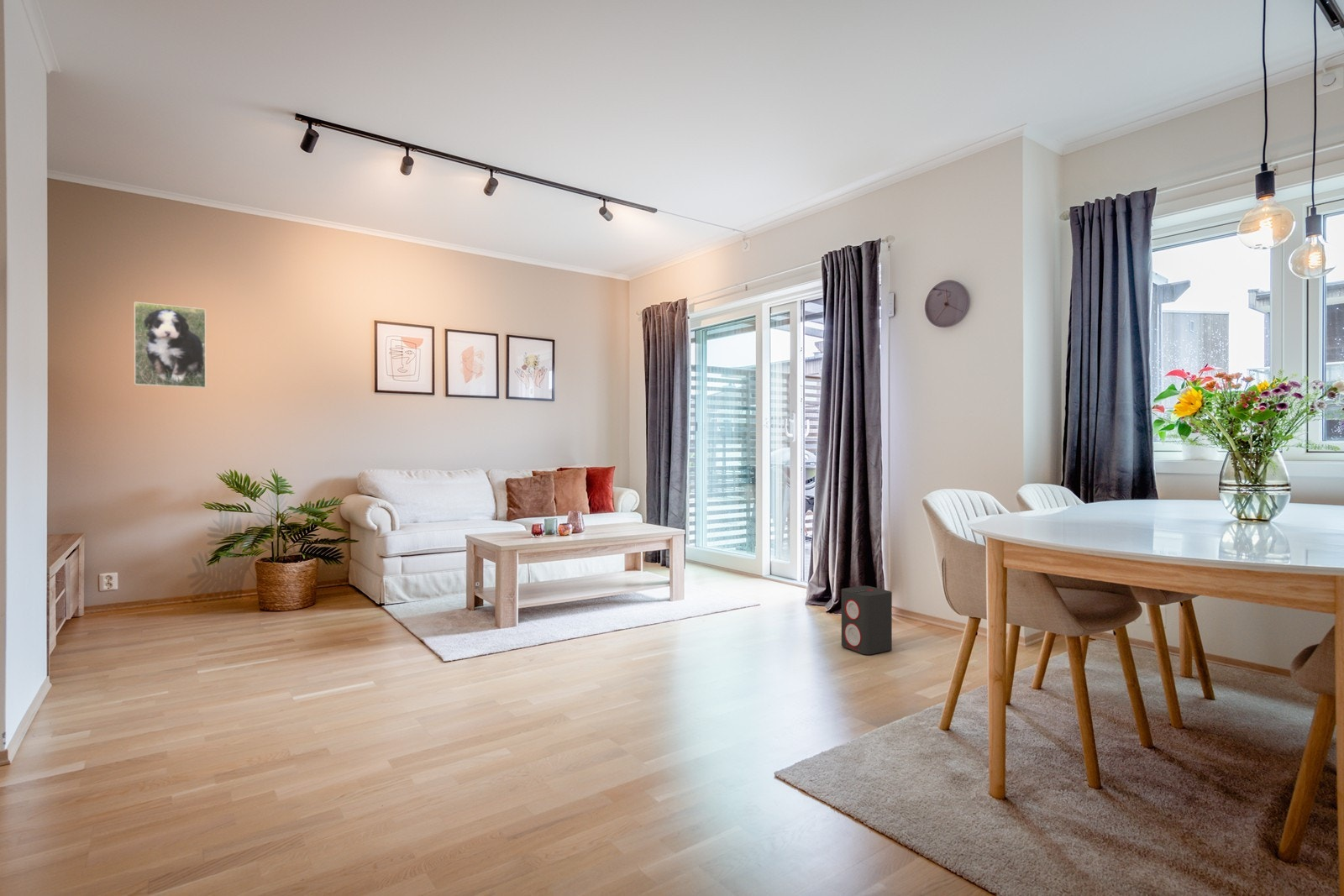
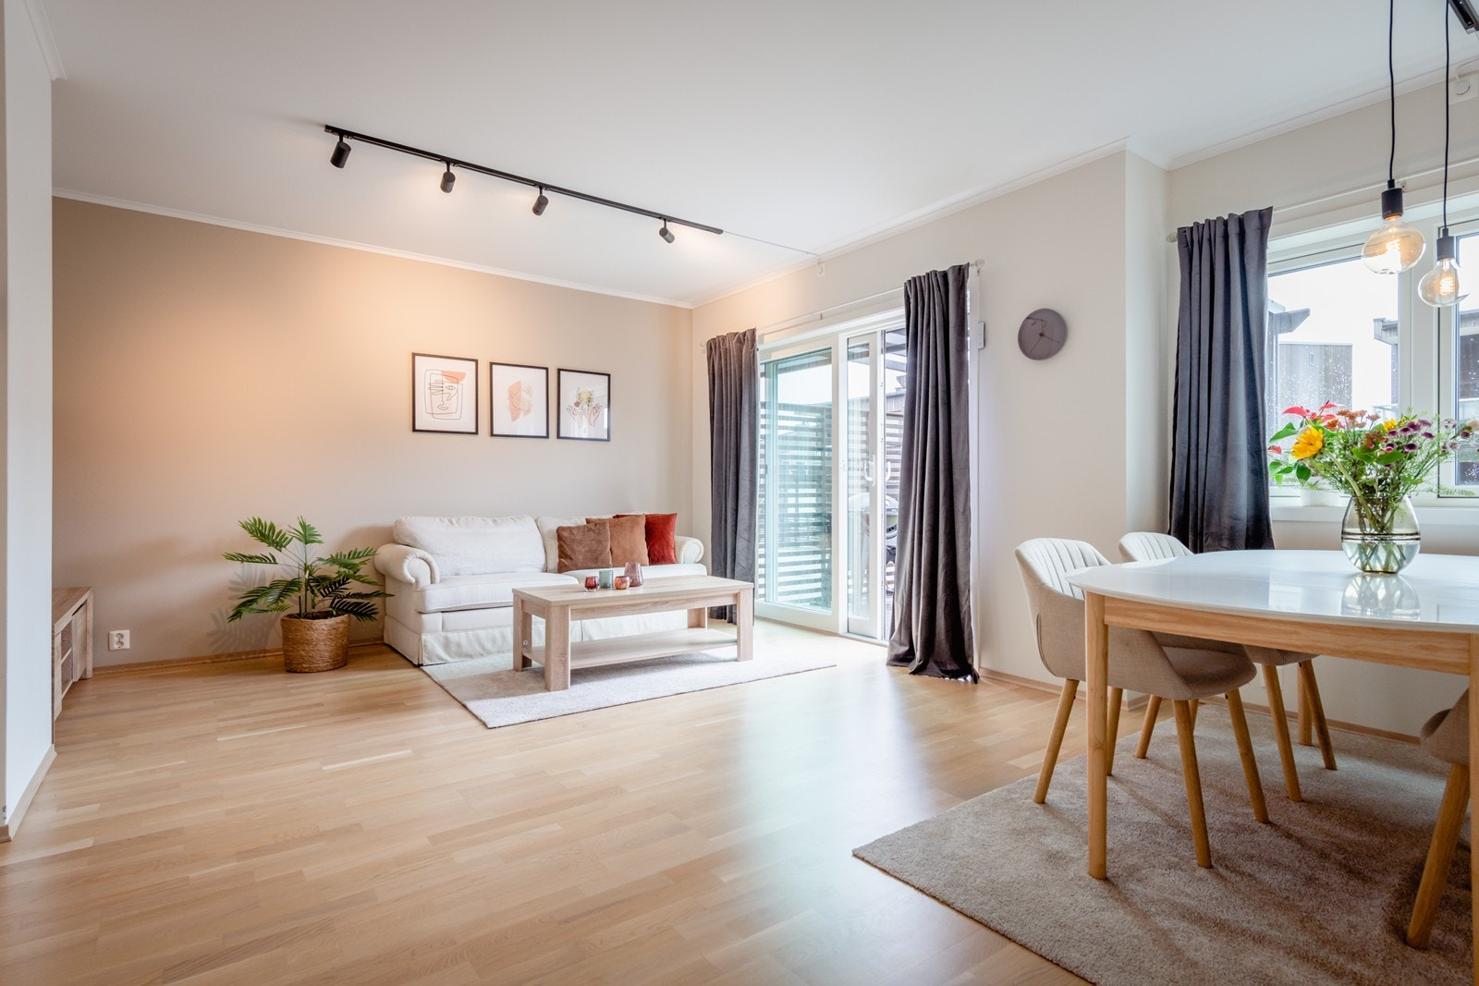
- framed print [134,301,207,389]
- speaker [841,585,893,655]
